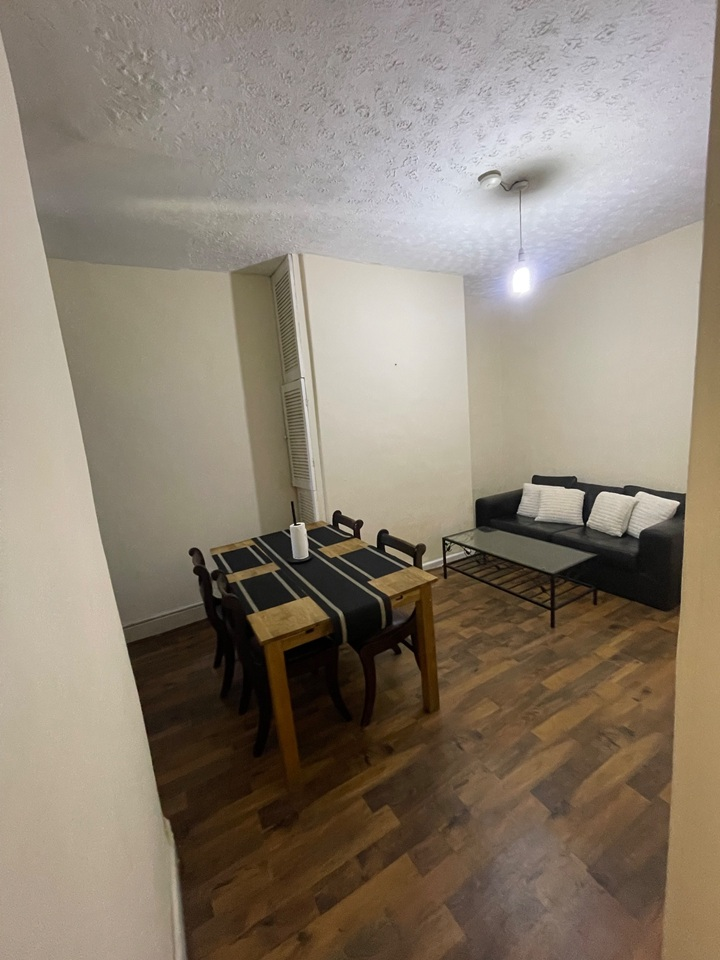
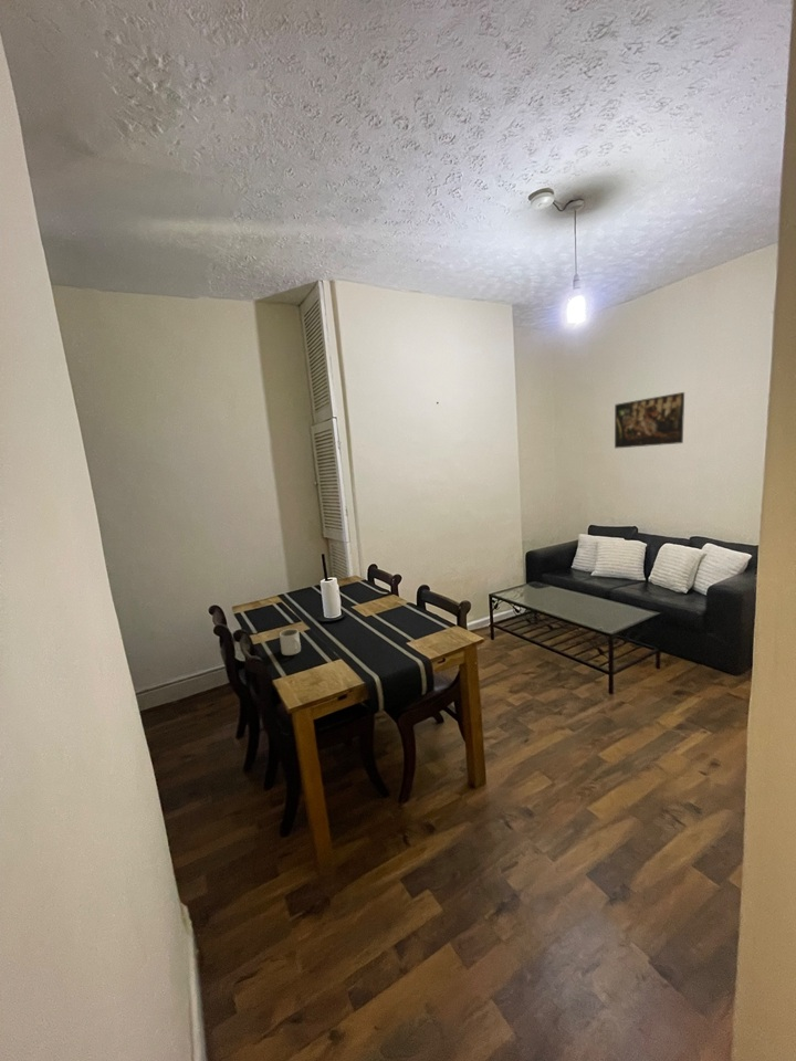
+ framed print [614,391,685,450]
+ mug [279,628,302,656]
